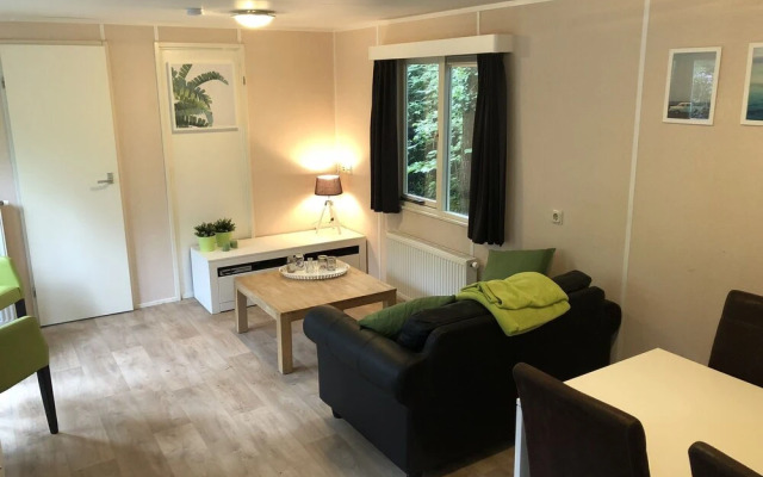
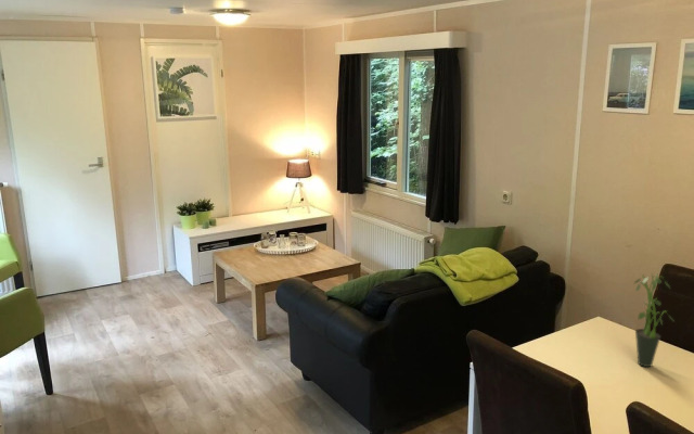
+ potted plant [633,271,676,368]
